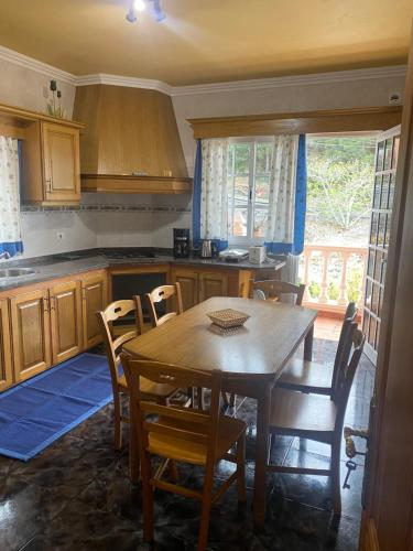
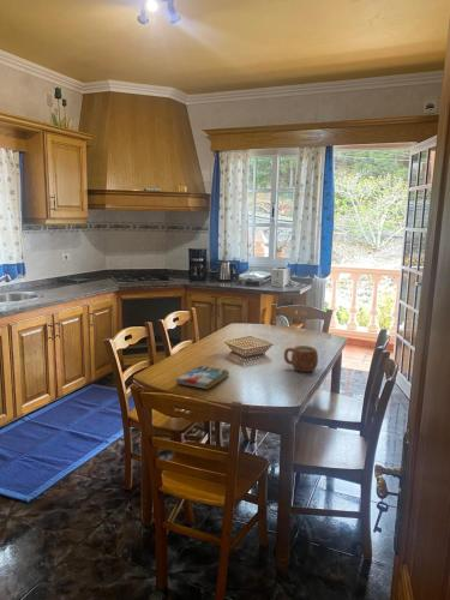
+ mug [283,344,319,373]
+ book [175,365,230,390]
